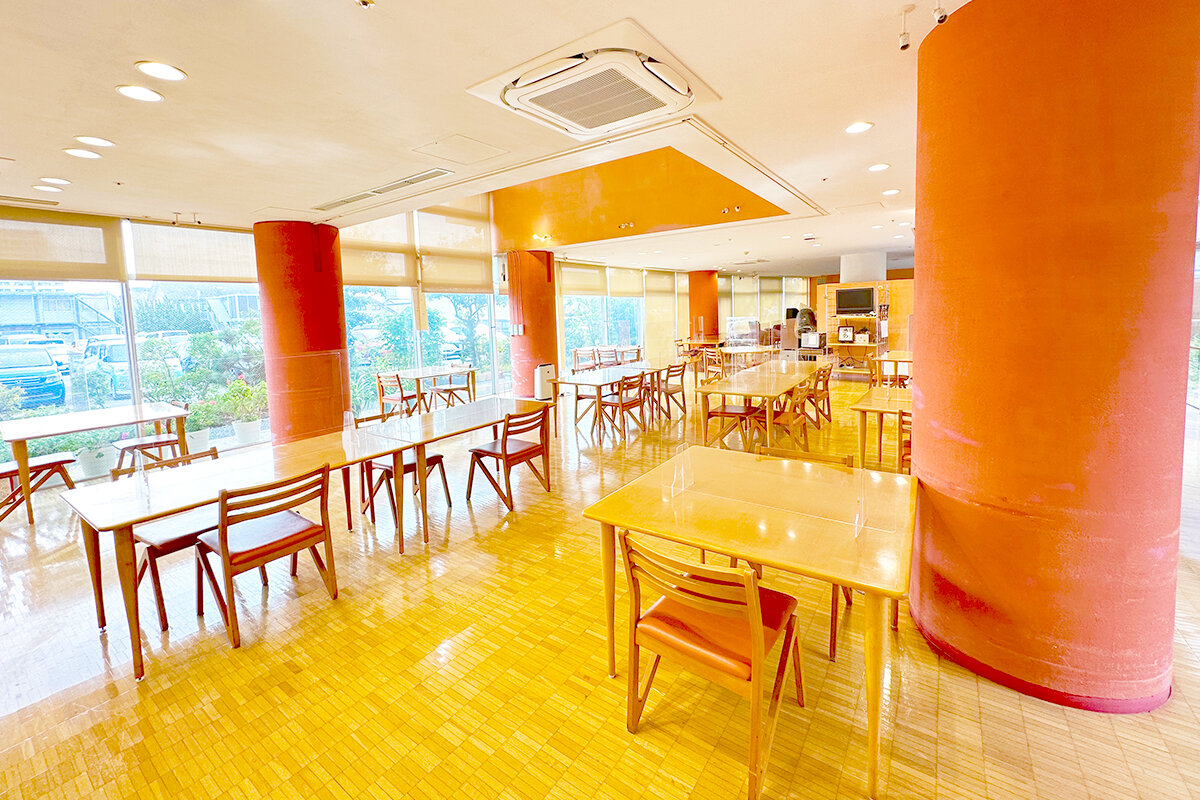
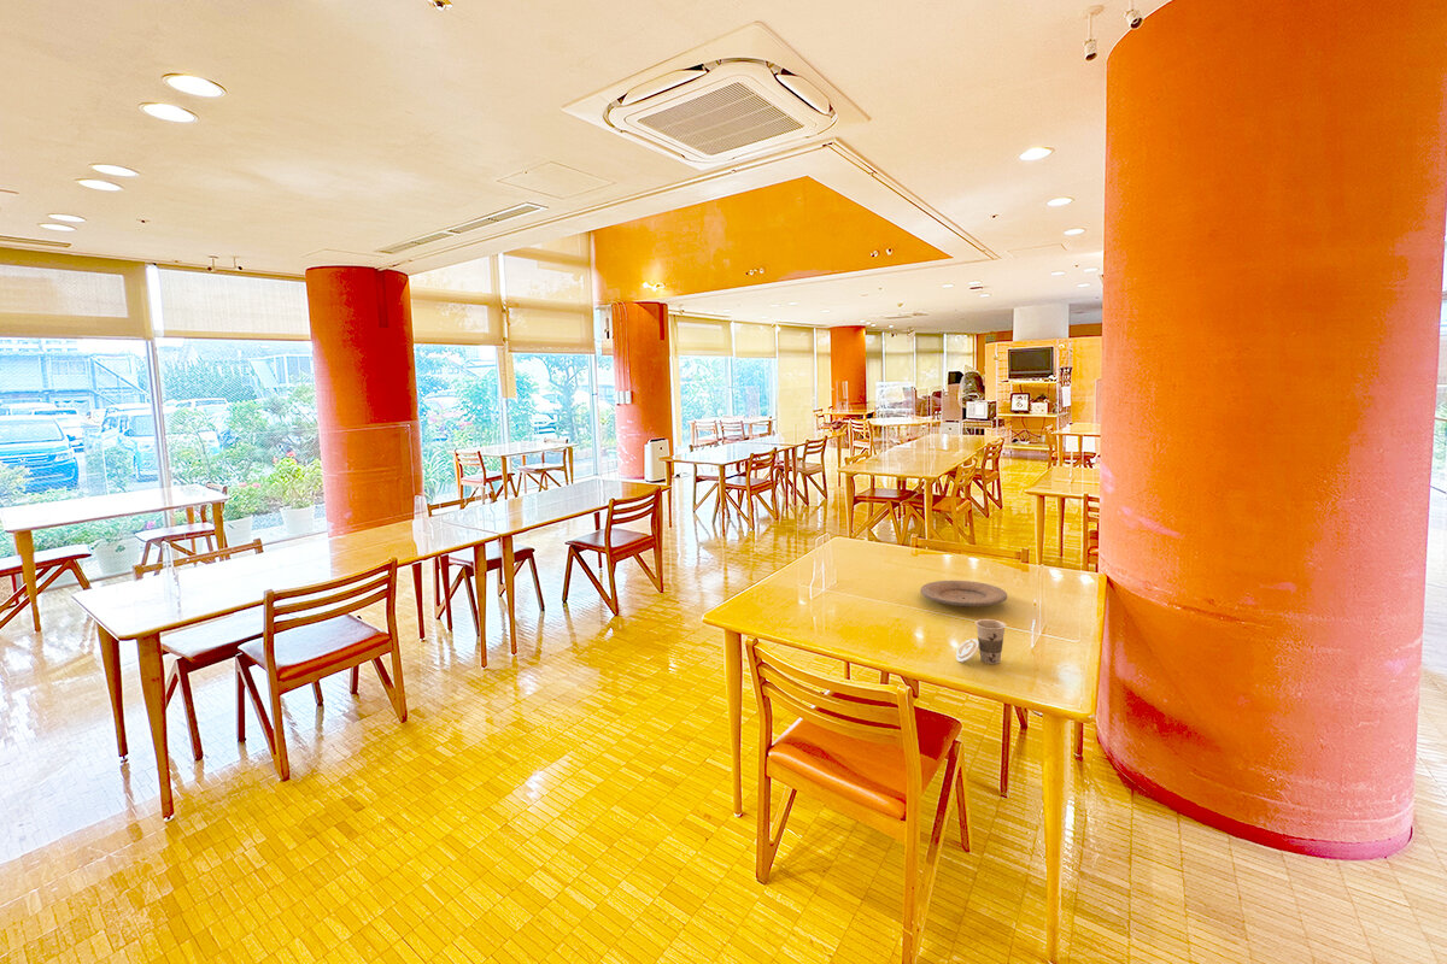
+ cup [955,618,1008,665]
+ plate [919,580,1008,609]
